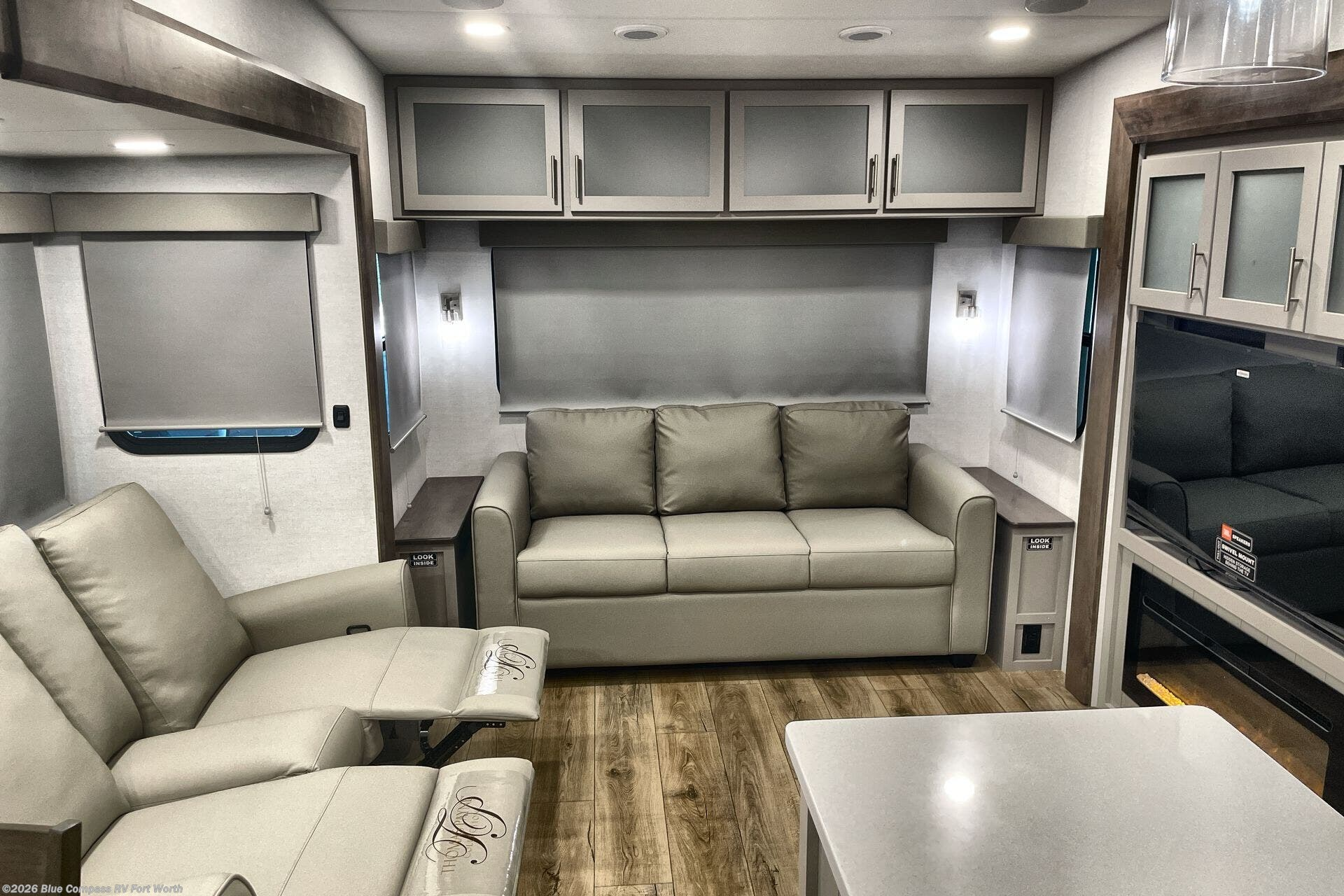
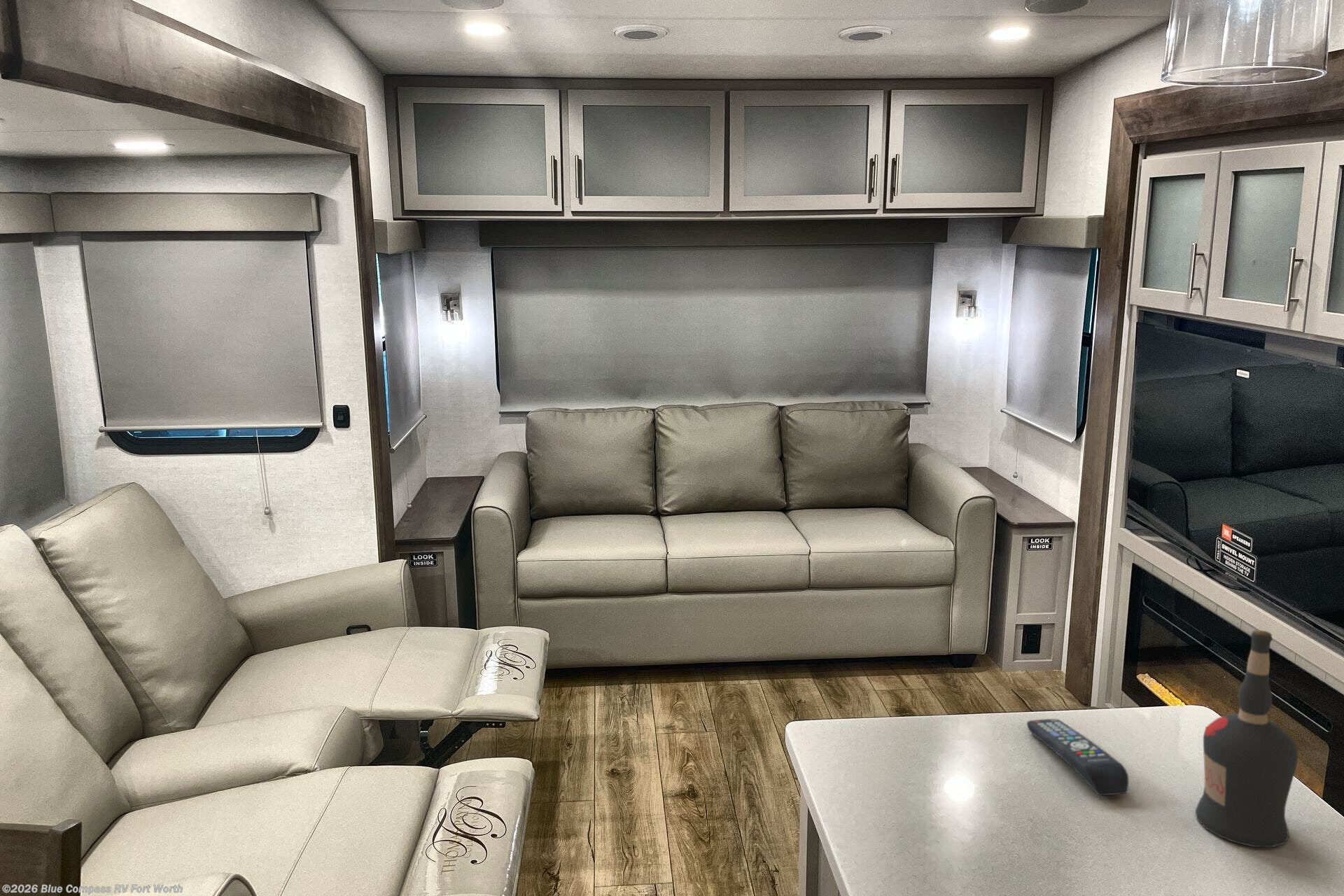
+ liquor bottle [1195,629,1299,848]
+ remote control [1026,718,1129,796]
